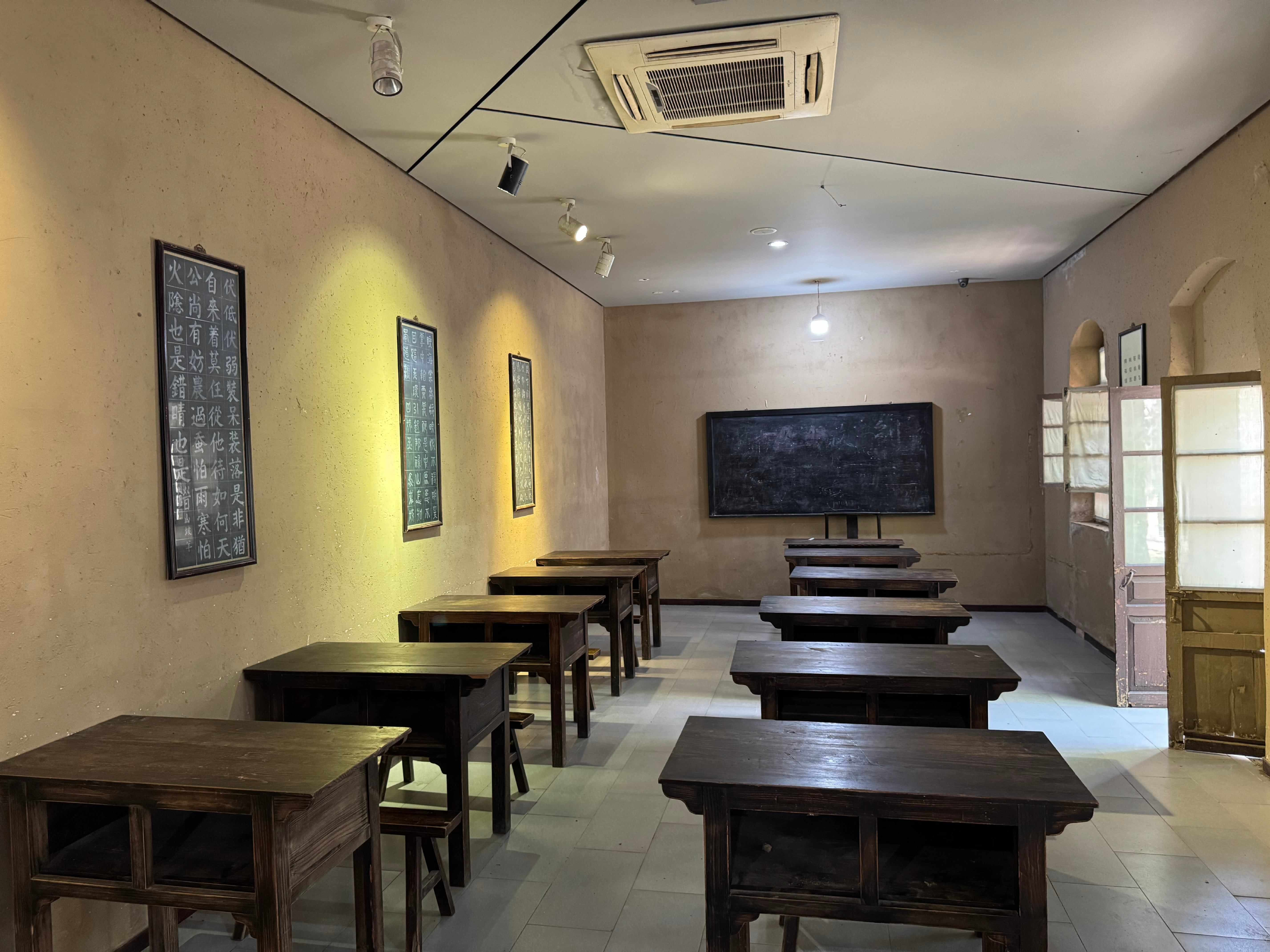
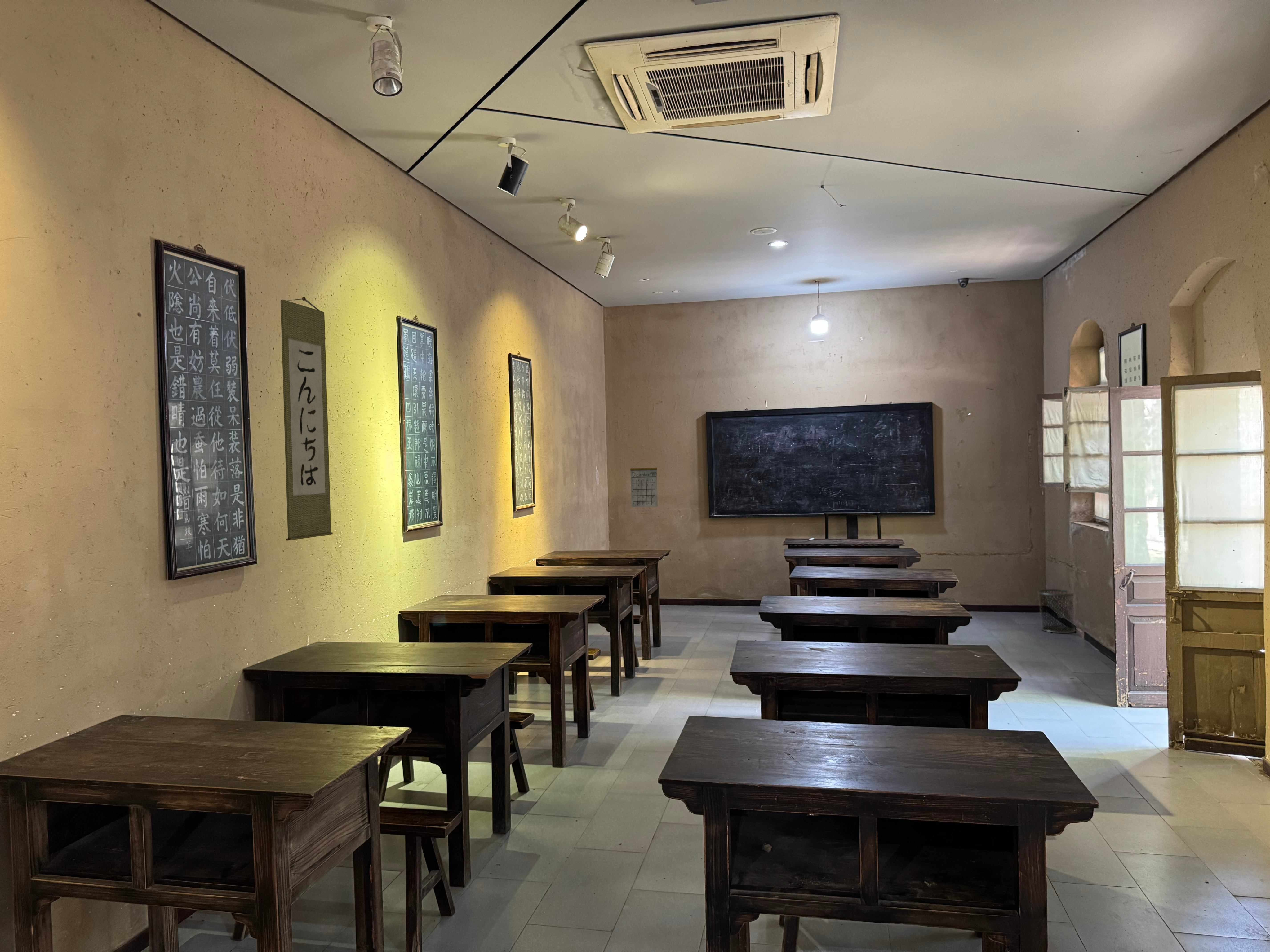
+ calendar [630,458,658,507]
+ wall scroll [280,297,333,541]
+ waste bin [1037,589,1076,633]
